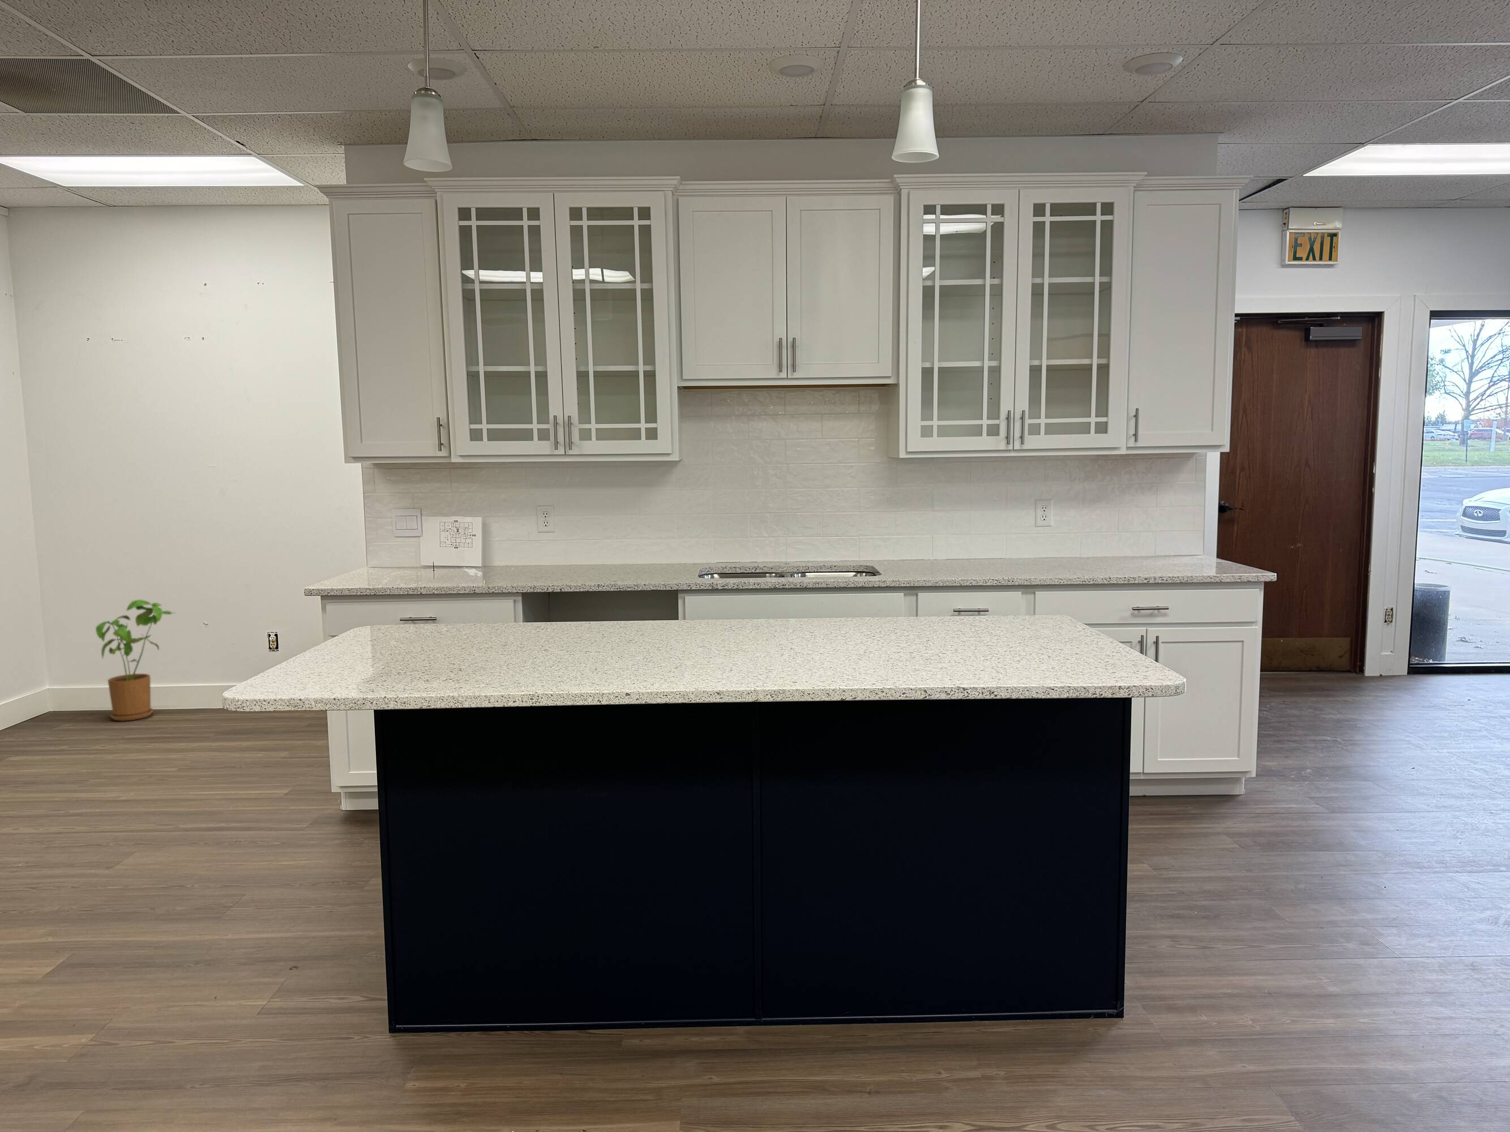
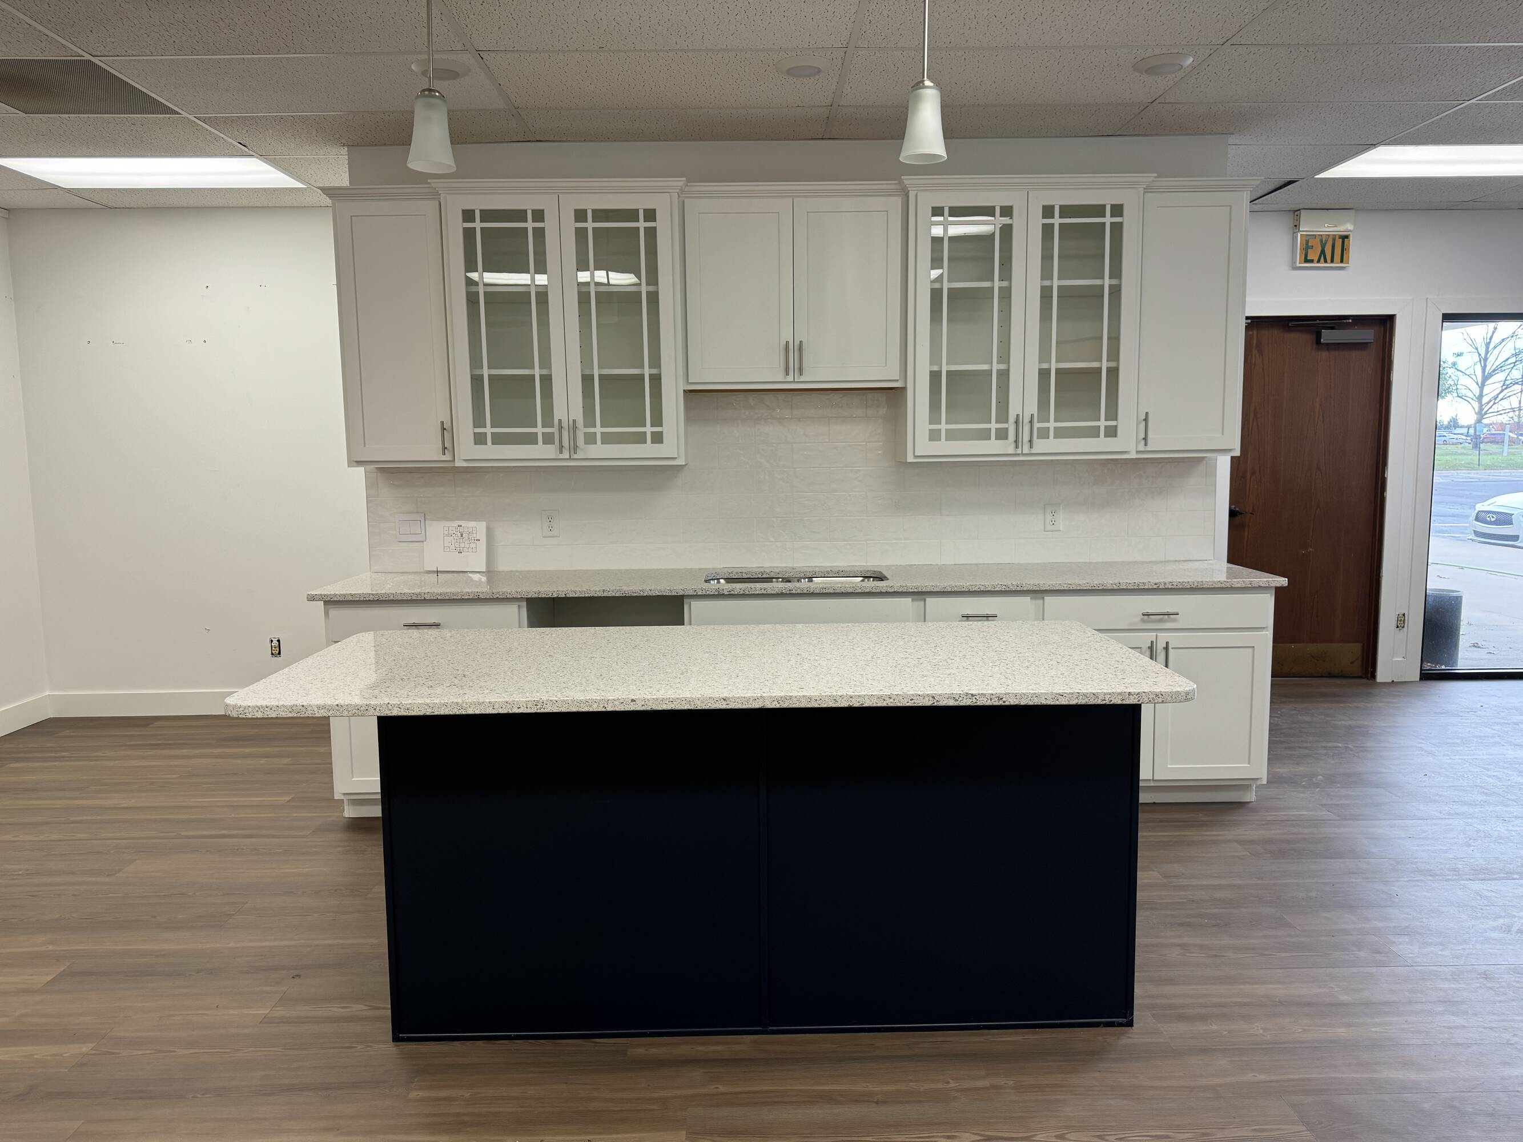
- house plant [95,599,177,722]
